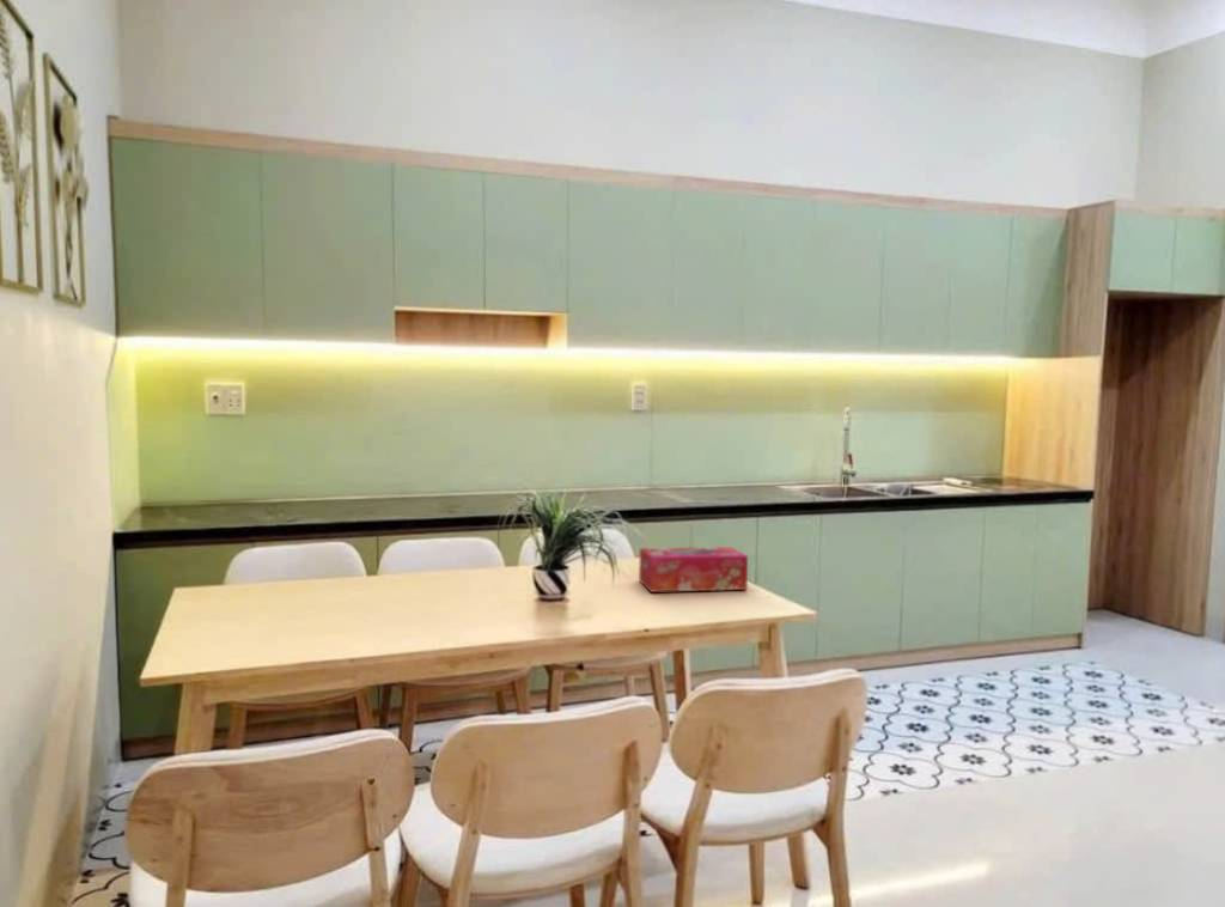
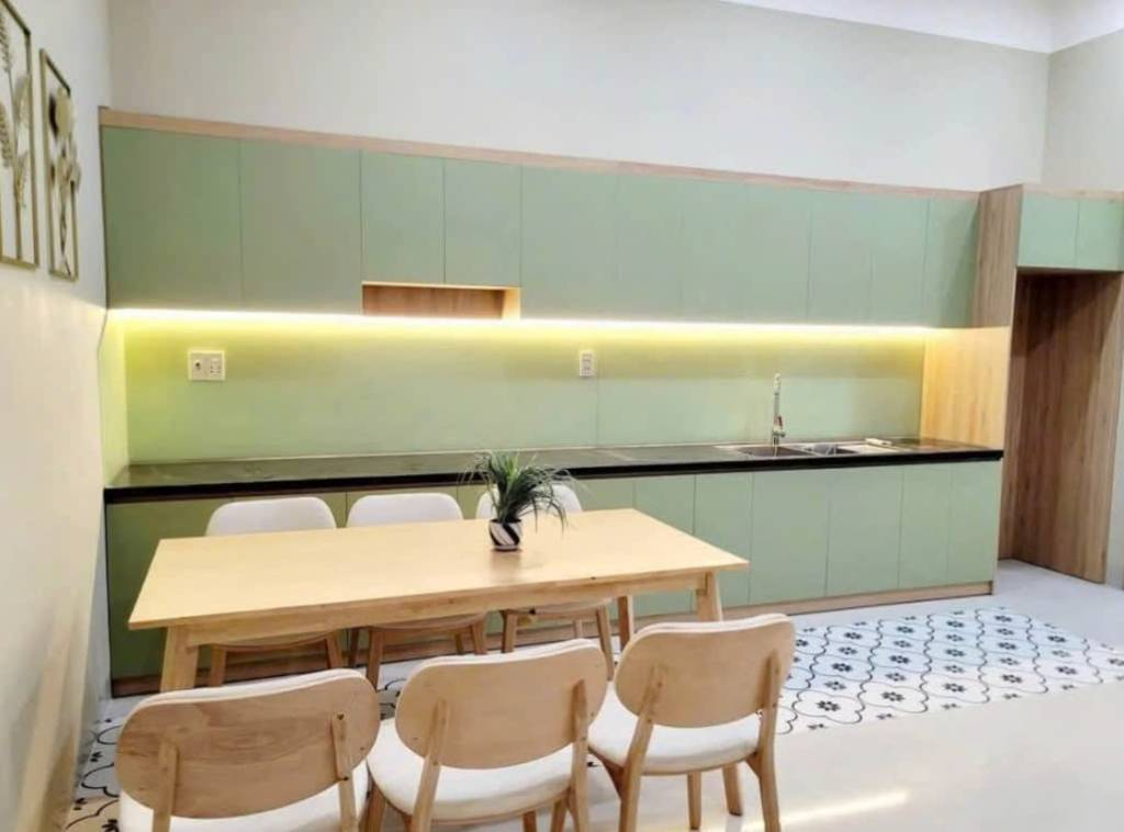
- tissue box [638,546,749,593]
